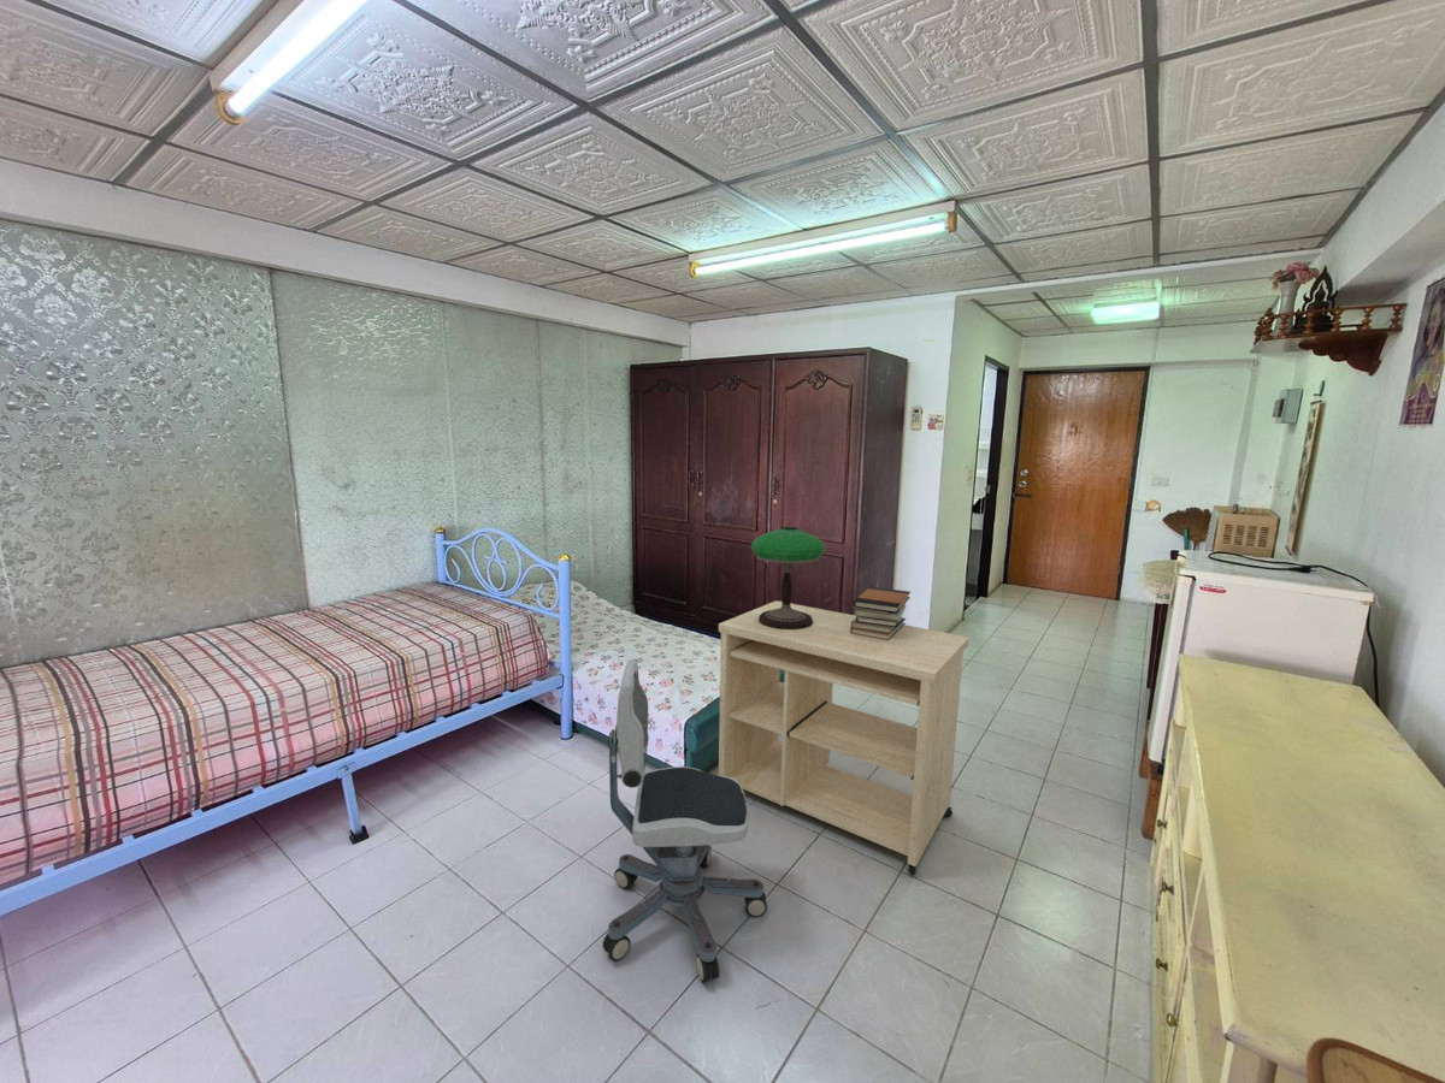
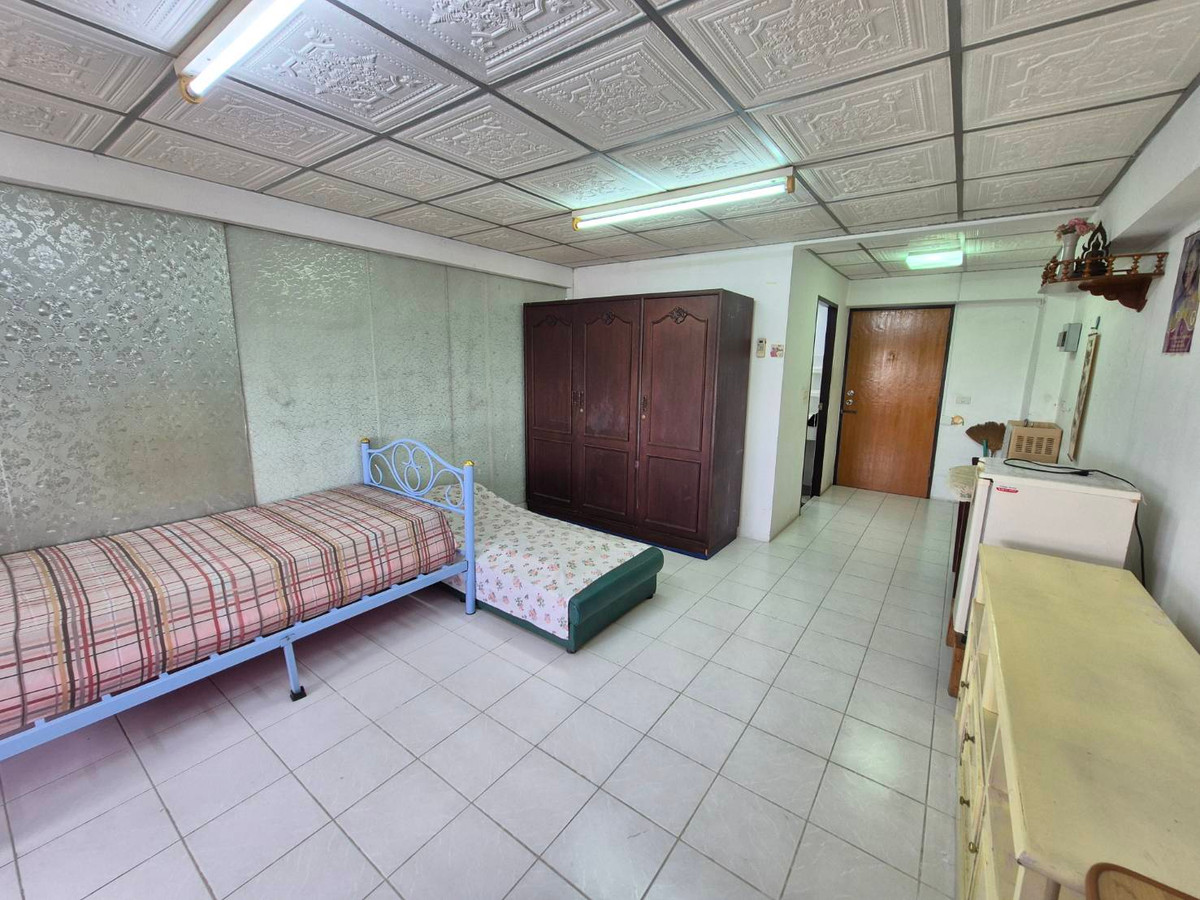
- desk [718,600,969,875]
- book stack [849,586,912,640]
- table lamp [750,526,827,629]
- office chair [602,658,768,984]
